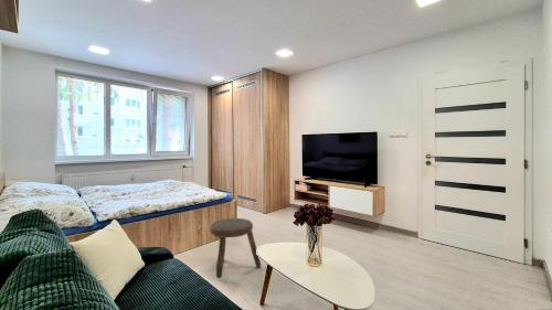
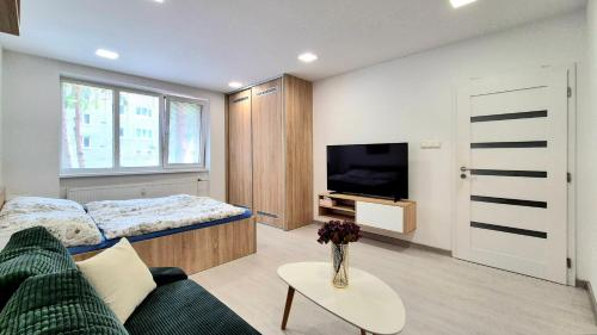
- stool [209,217,262,279]
